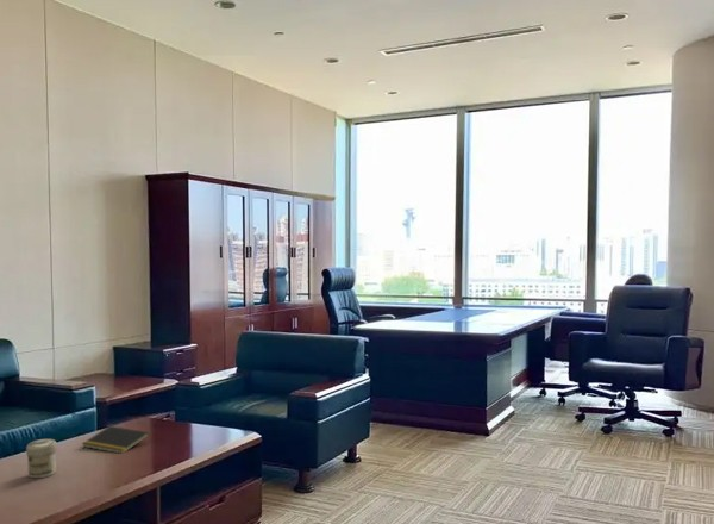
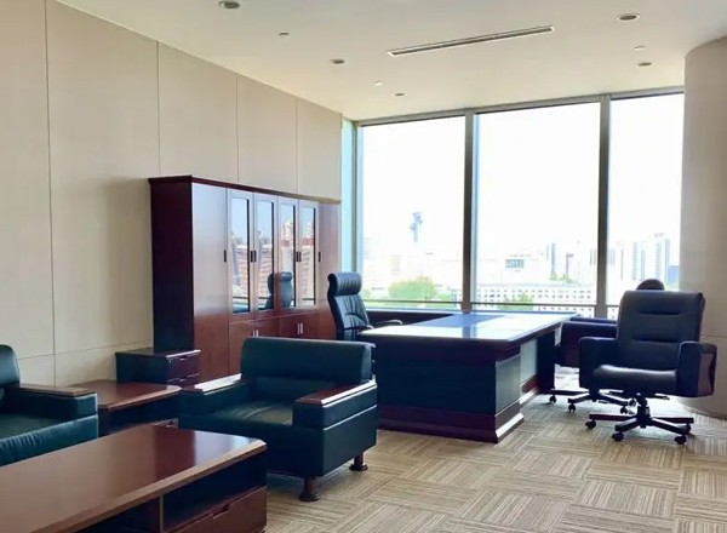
- notepad [81,425,151,454]
- jar [25,438,58,479]
